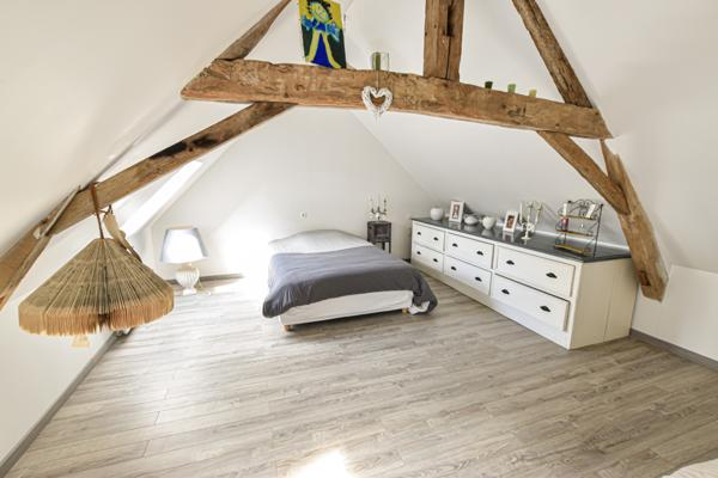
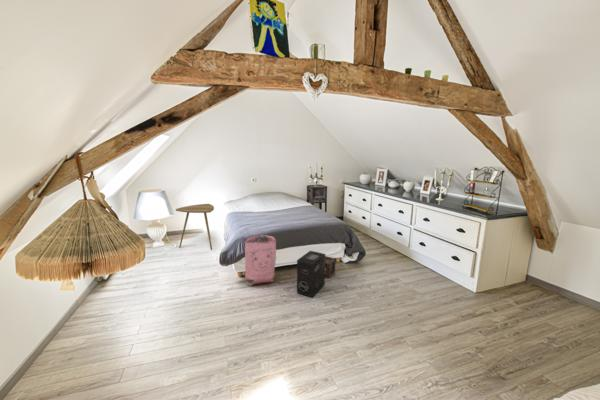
+ side table [175,203,215,251]
+ bag [244,234,277,287]
+ speaker [296,250,337,298]
